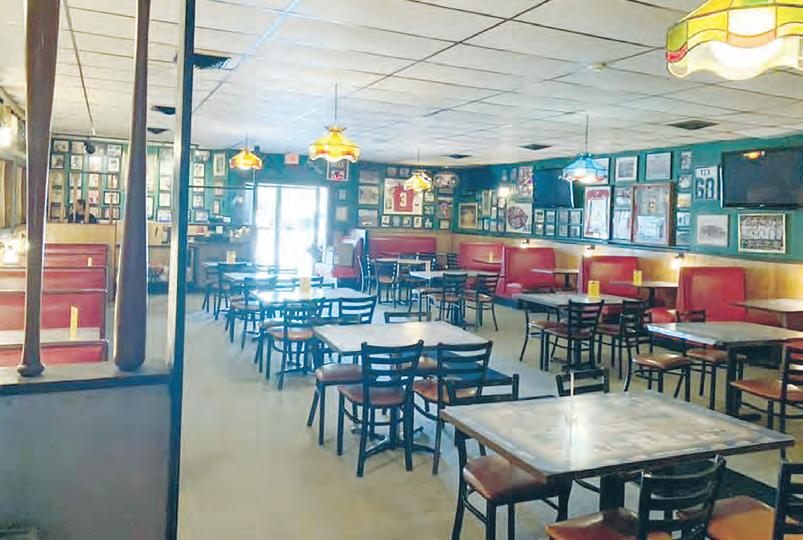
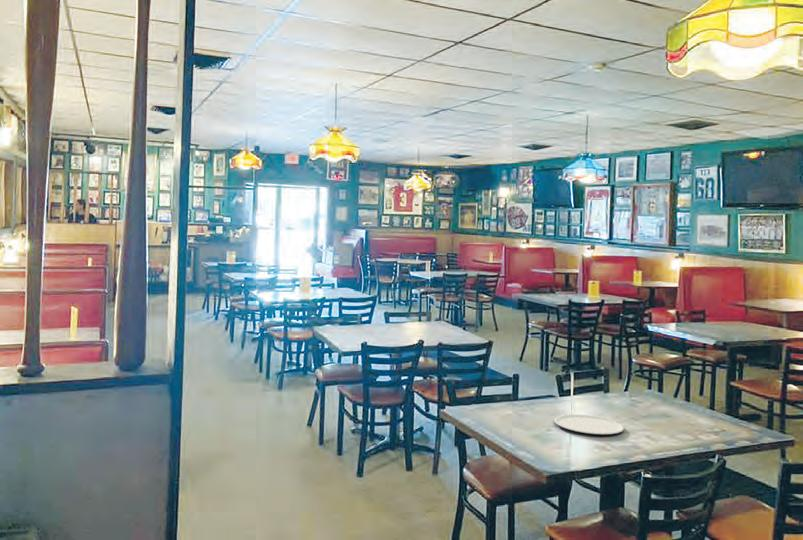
+ plate [553,414,625,436]
